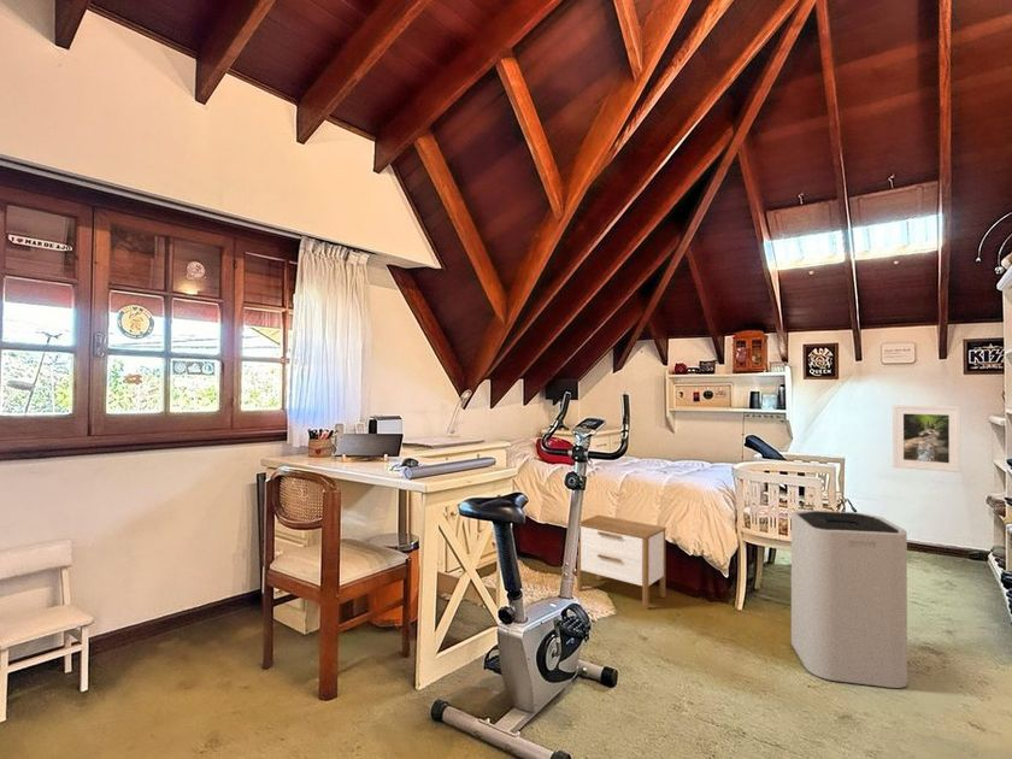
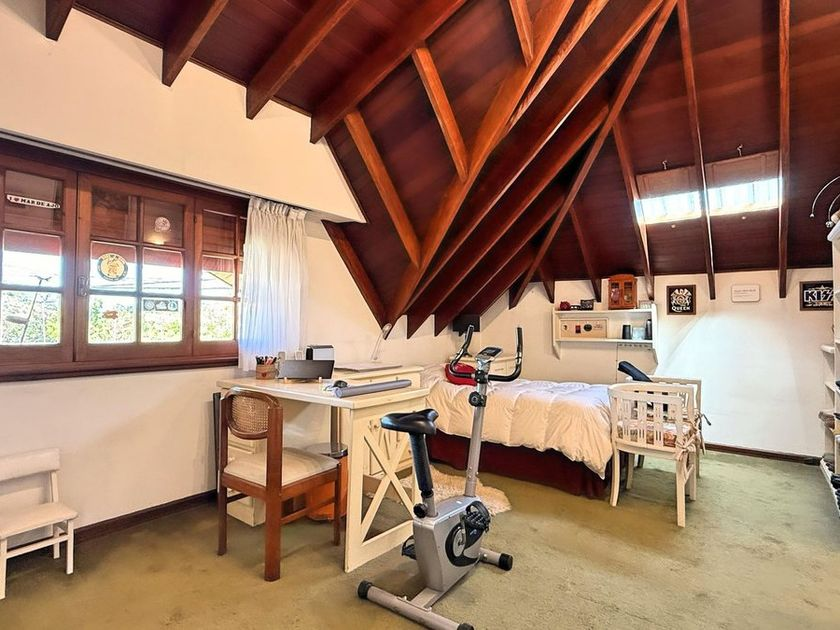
- nightstand [576,514,667,611]
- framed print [892,404,961,473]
- trash can [790,510,908,689]
